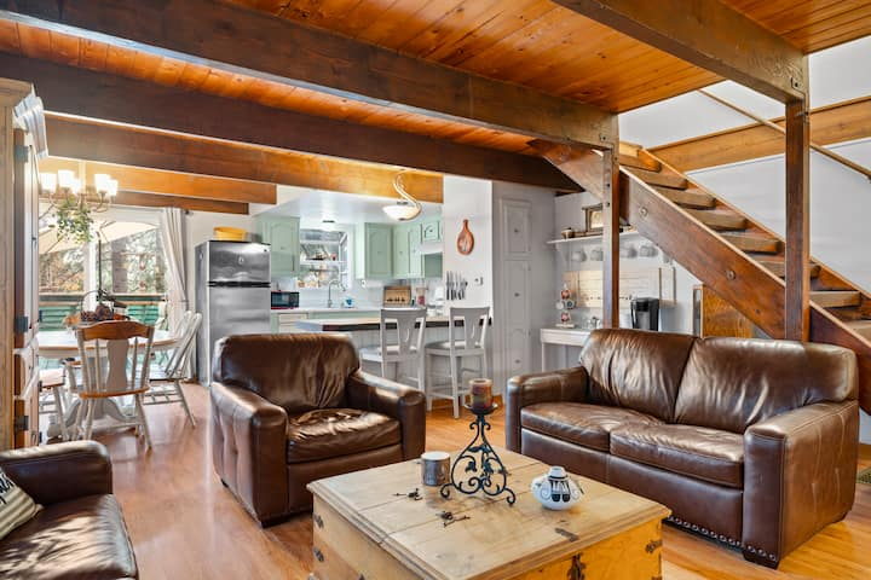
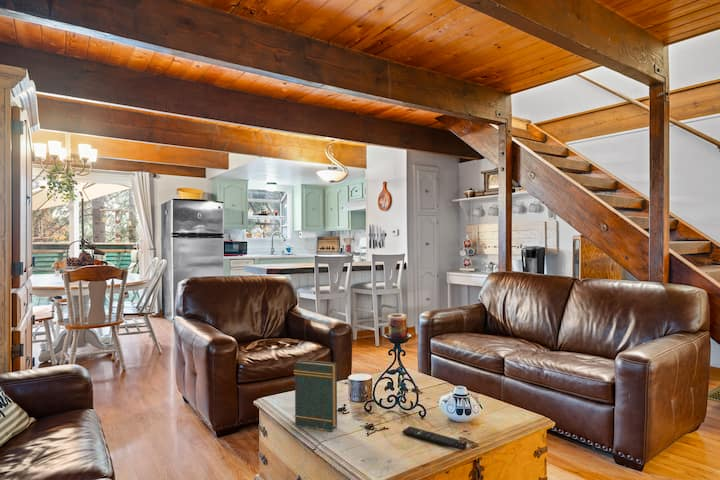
+ remote control [402,425,468,451]
+ book [293,359,338,433]
